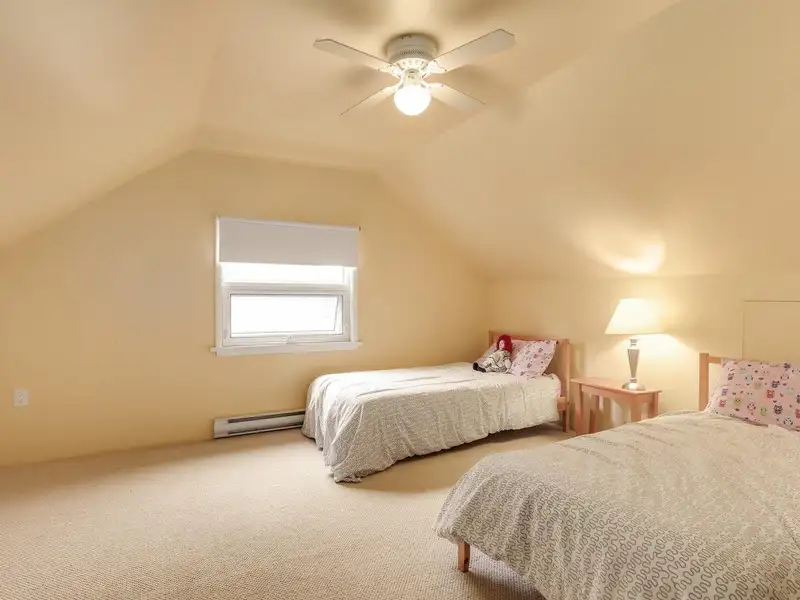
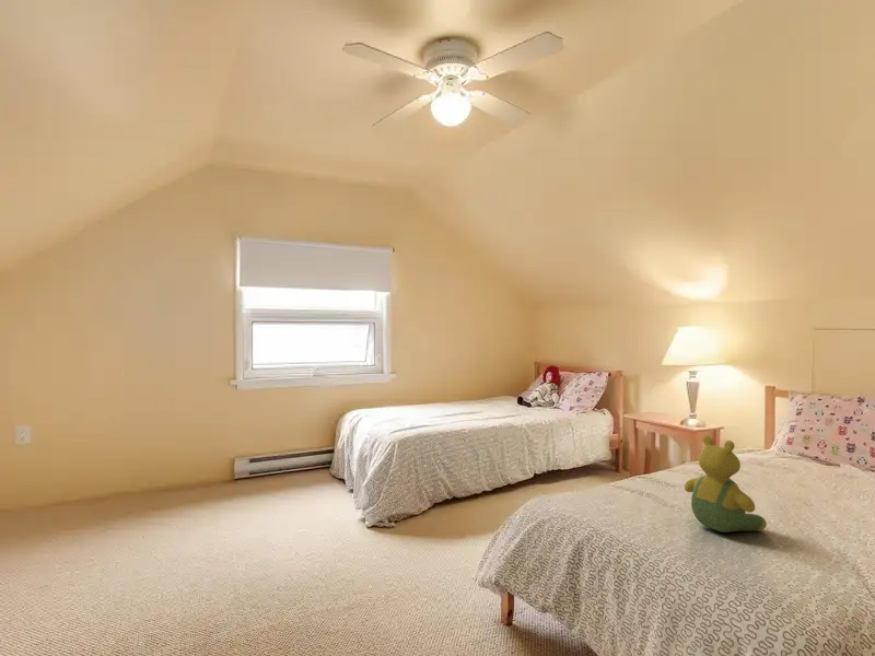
+ teddy bear [684,435,768,534]
